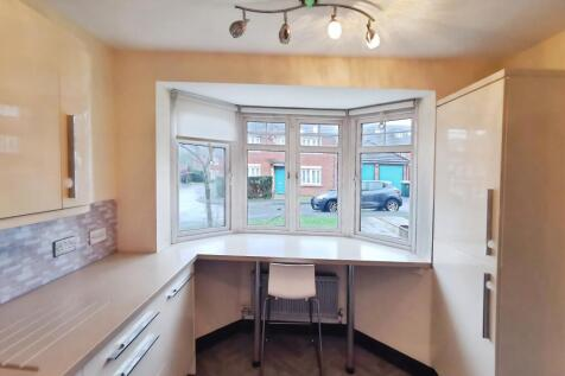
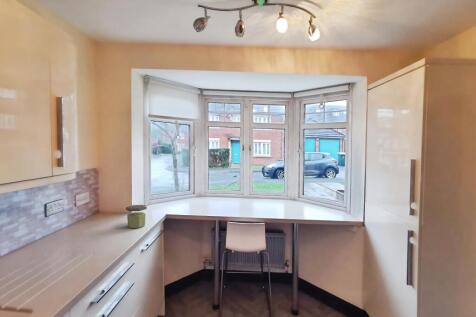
+ jar [125,204,148,229]
